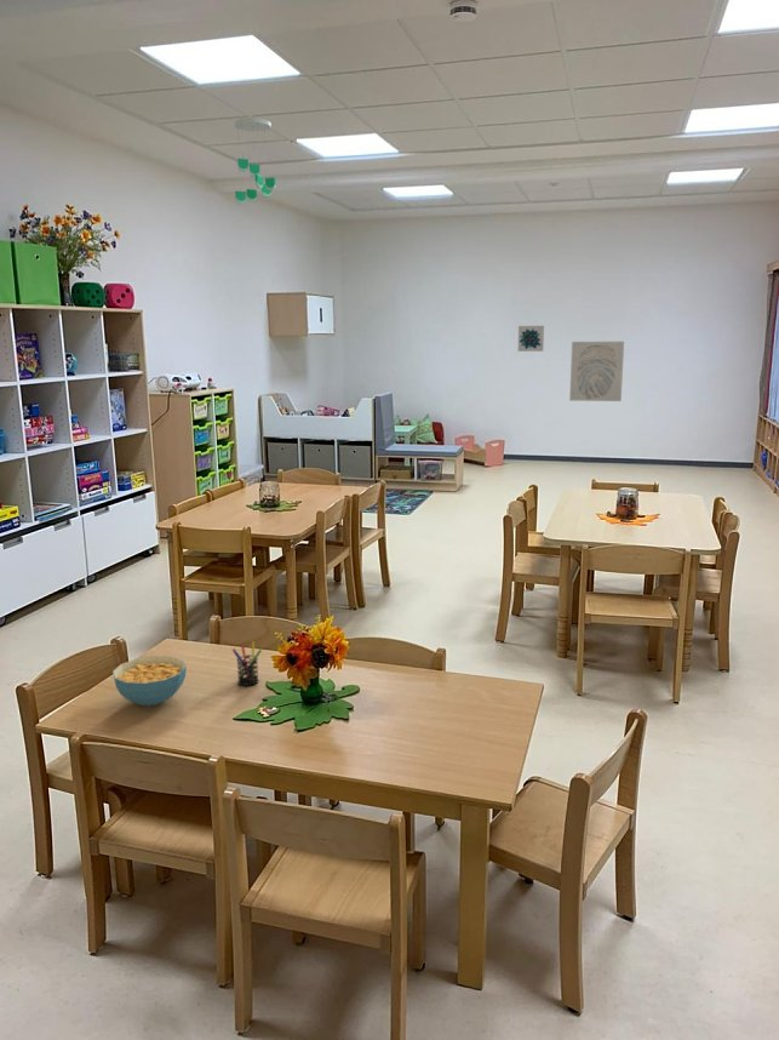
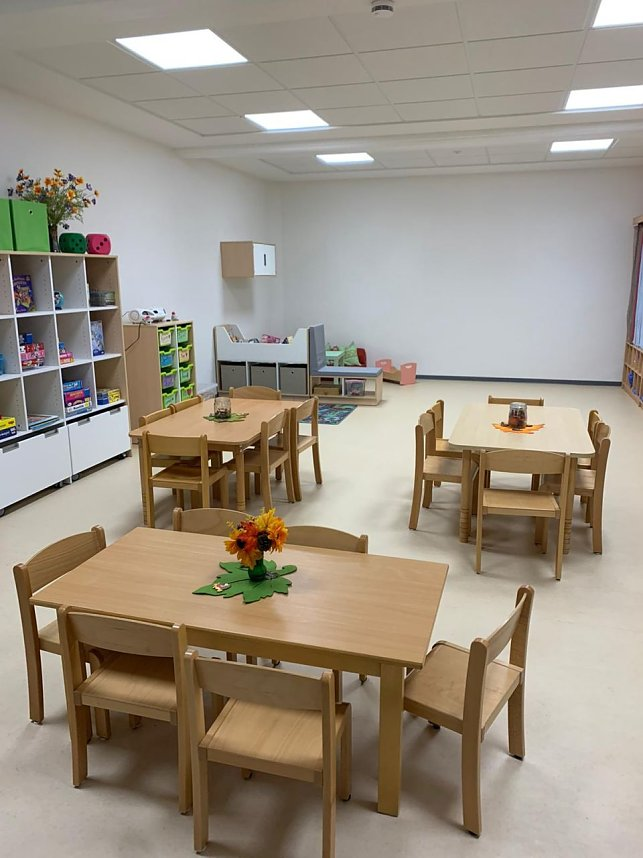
- pen holder [231,640,263,687]
- ceiling mobile [234,116,276,205]
- cereal bowl [111,655,188,707]
- wall art [568,341,625,402]
- wall art [517,325,545,353]
